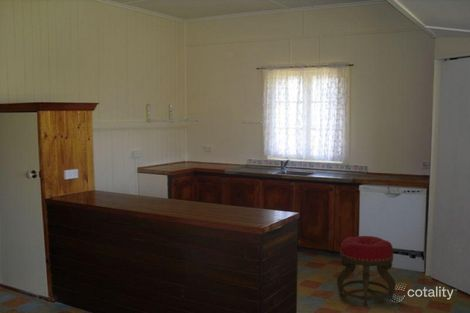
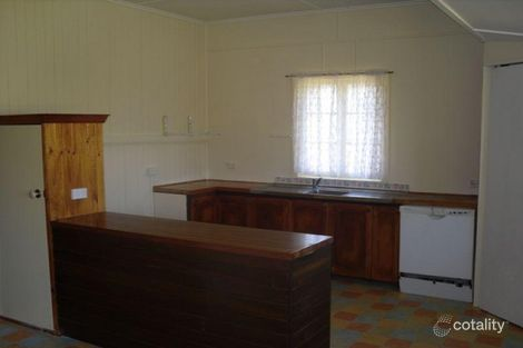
- stool [336,235,396,307]
